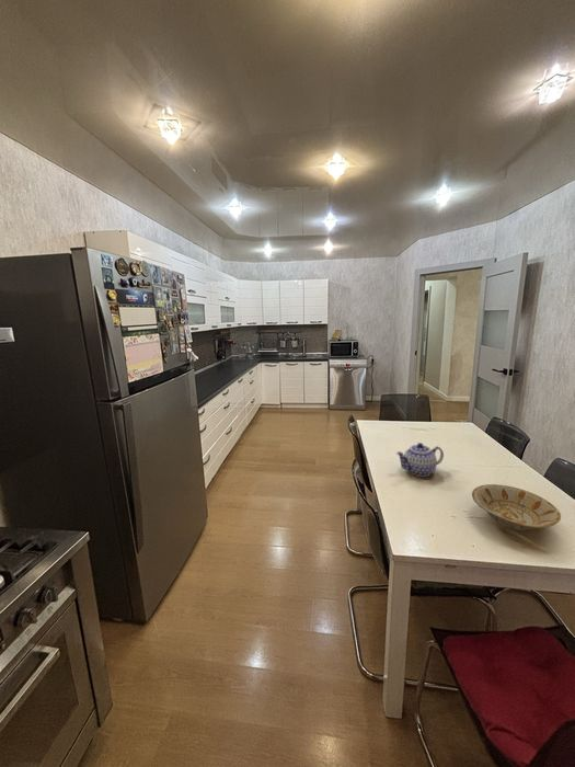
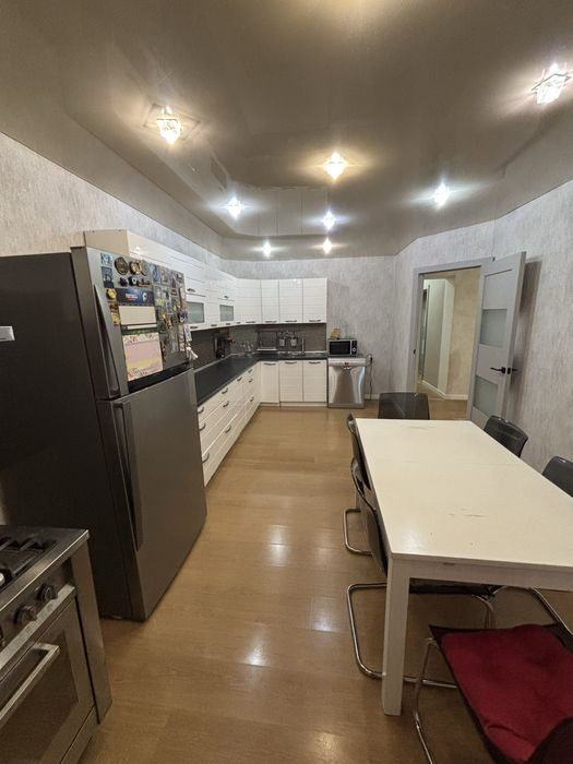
- bowl [471,483,562,533]
- teapot [395,442,445,478]
